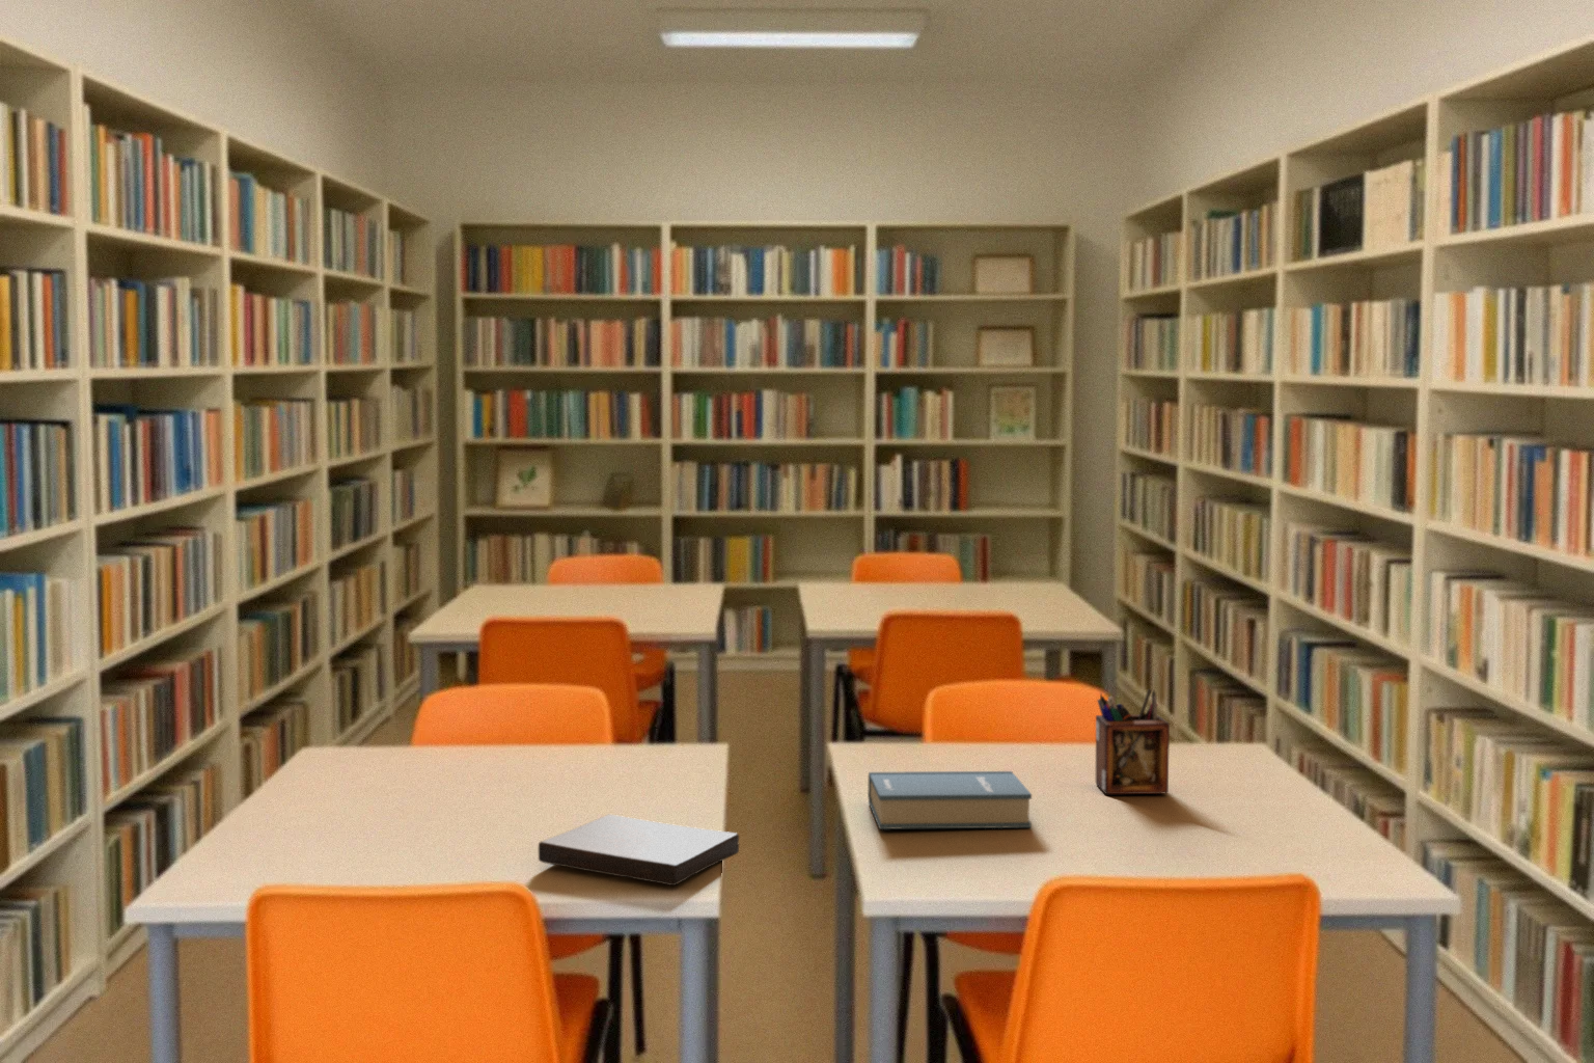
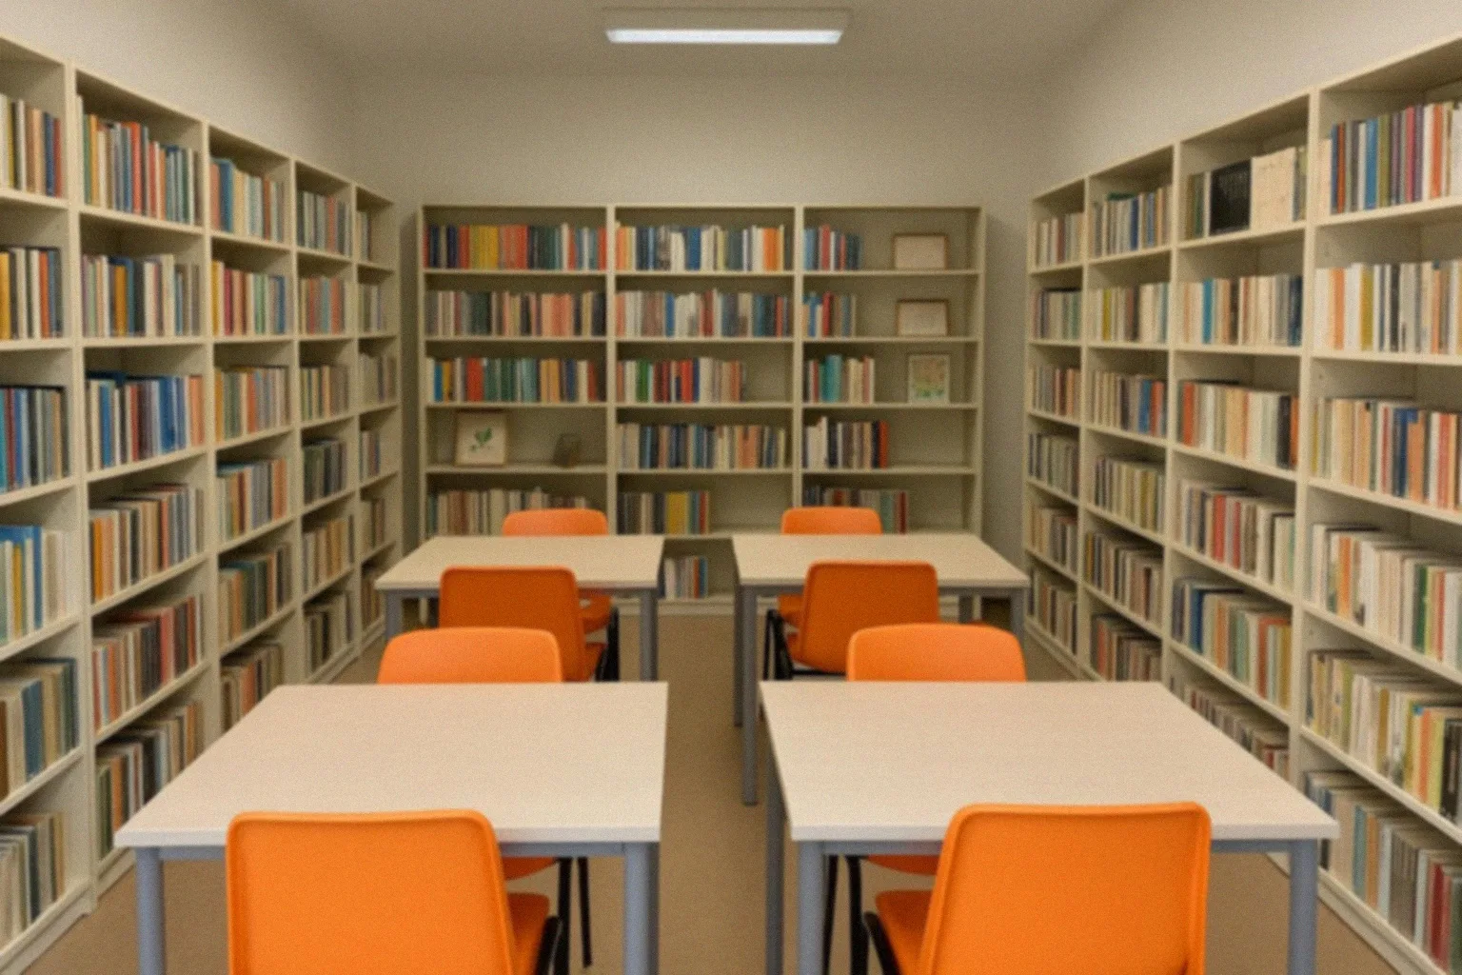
- book [537,813,741,886]
- hardback book [867,770,1033,830]
- desk organizer [1095,688,1171,795]
